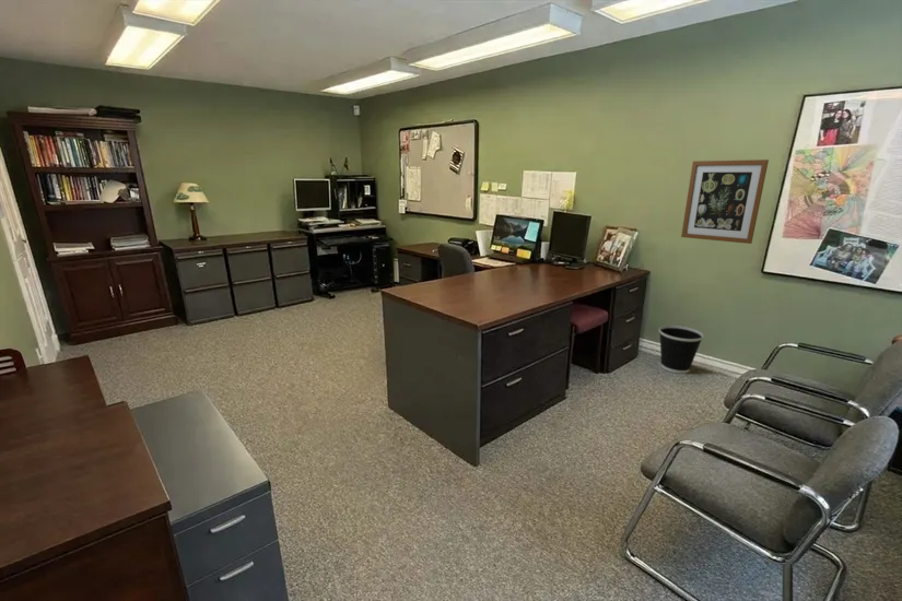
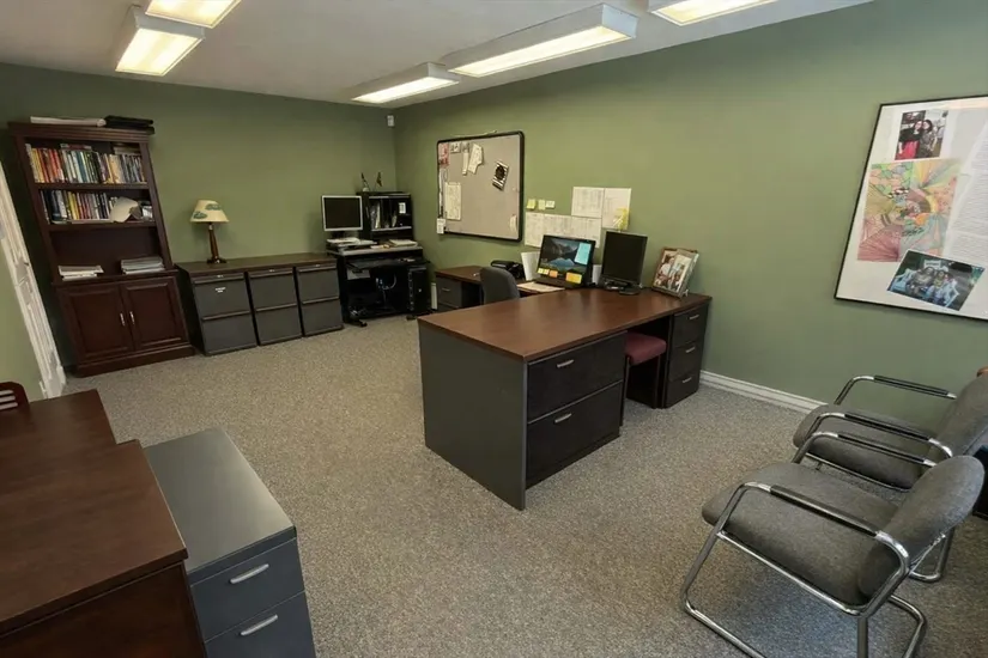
- wastebasket [658,325,705,375]
- wall art [680,158,770,245]
